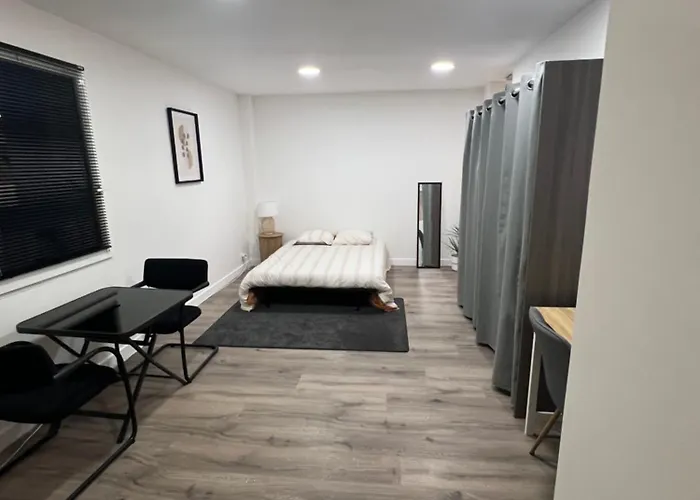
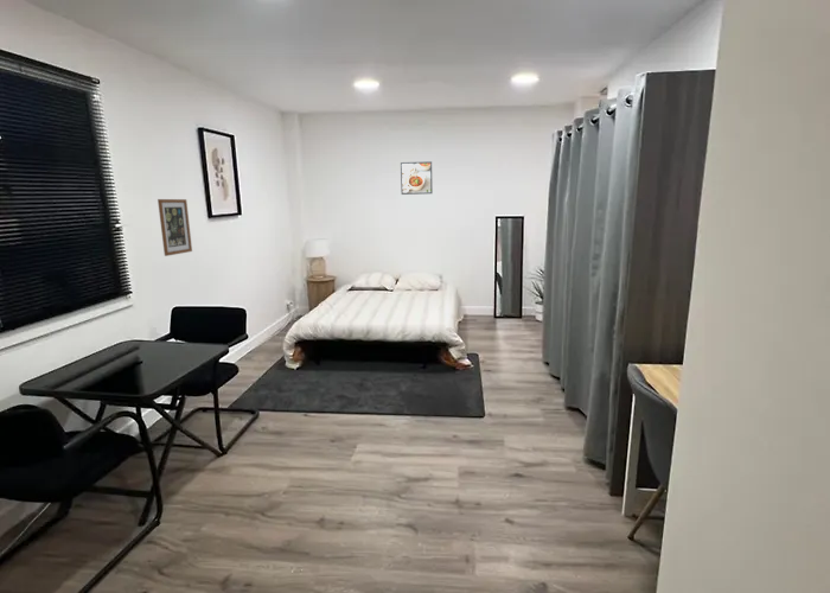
+ wall art [157,198,193,257]
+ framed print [400,160,434,196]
